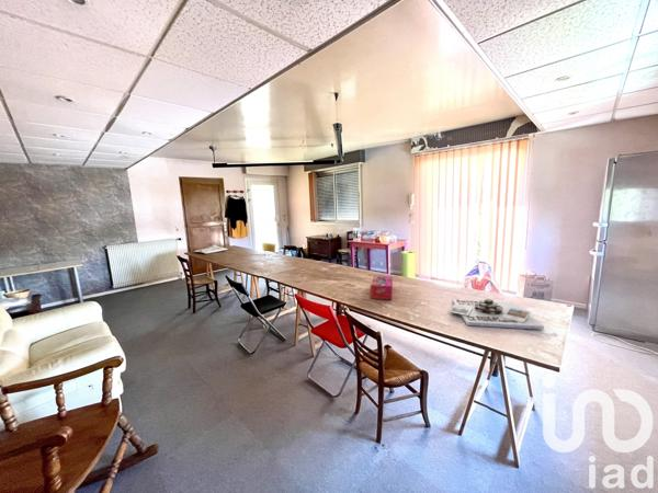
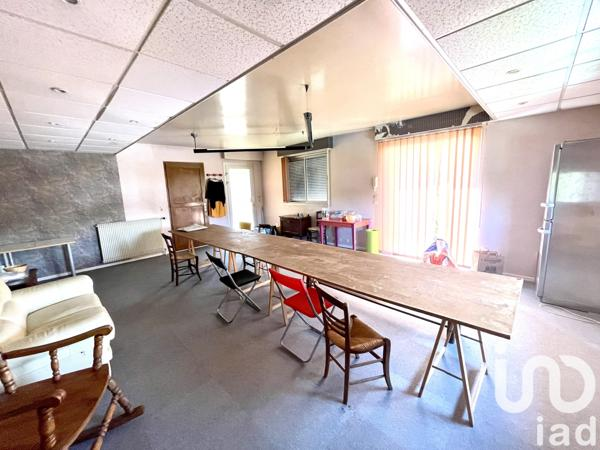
- board game [447,297,545,331]
- tissue box [370,275,394,300]
